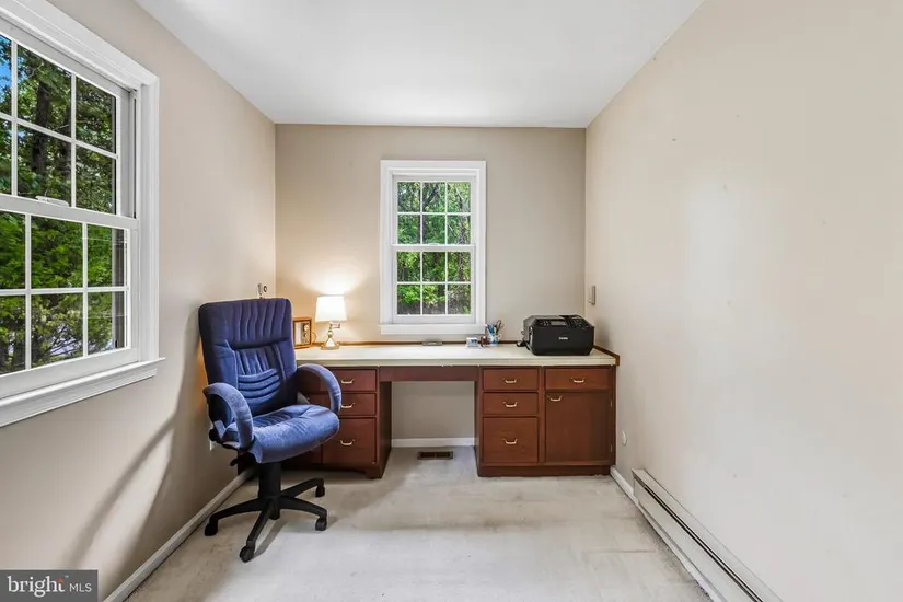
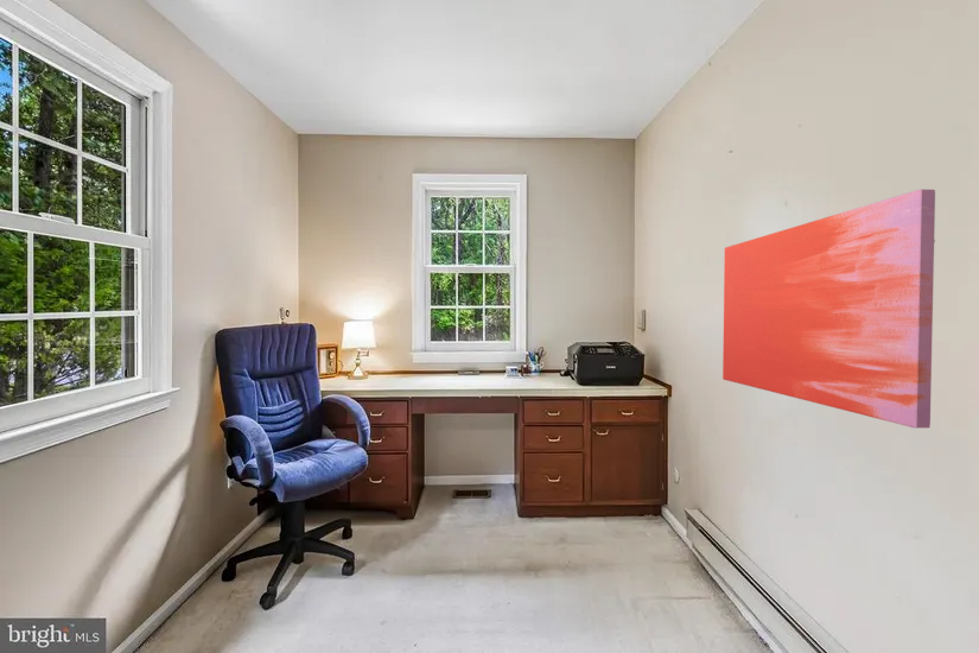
+ wall art [721,189,936,429]
